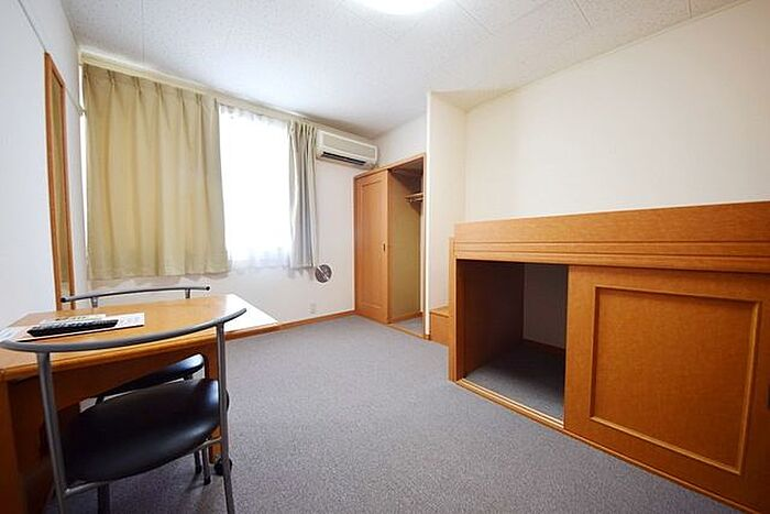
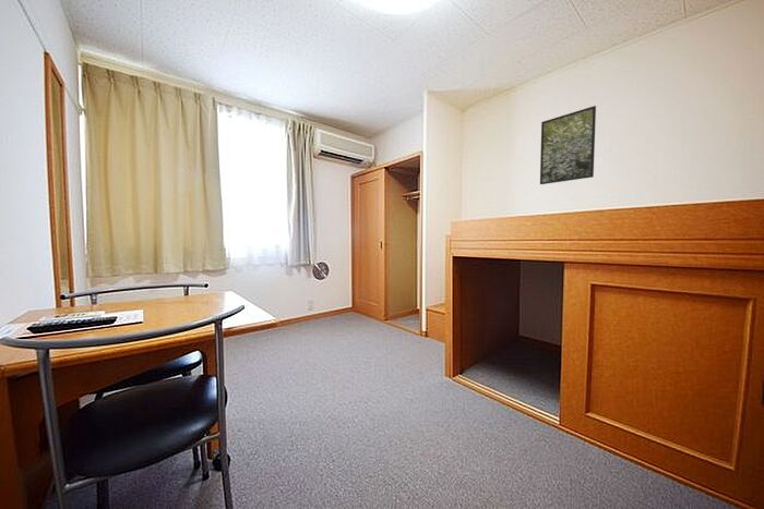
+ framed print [539,105,597,185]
